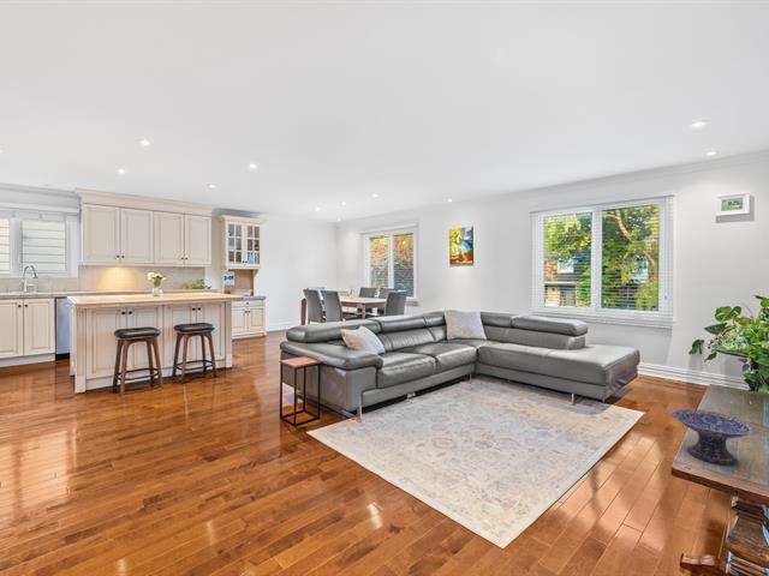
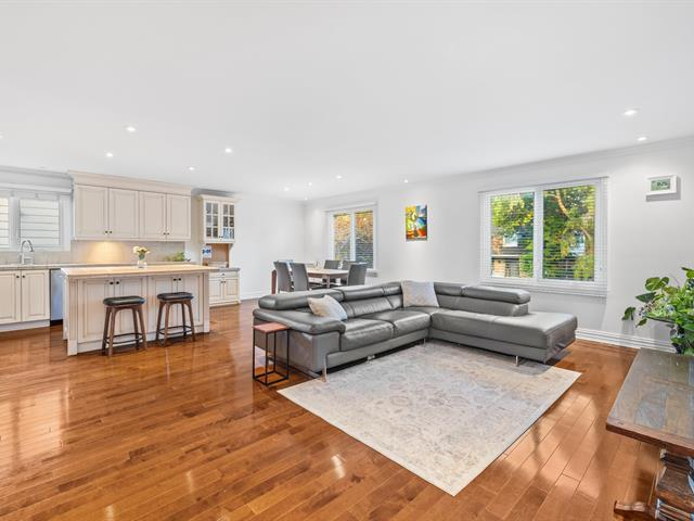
- decorative bowl [669,408,759,466]
